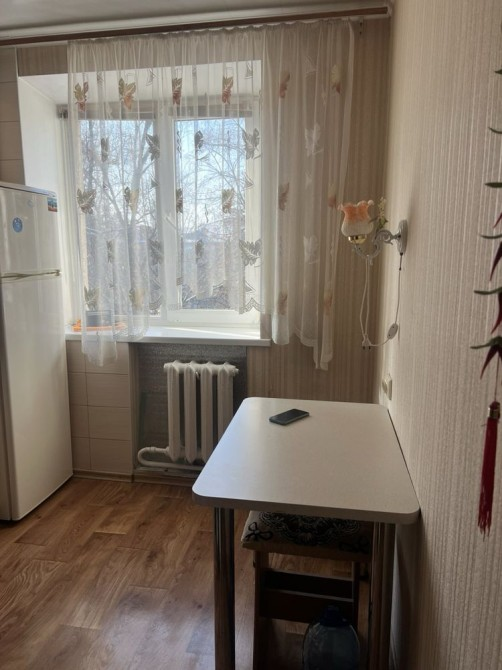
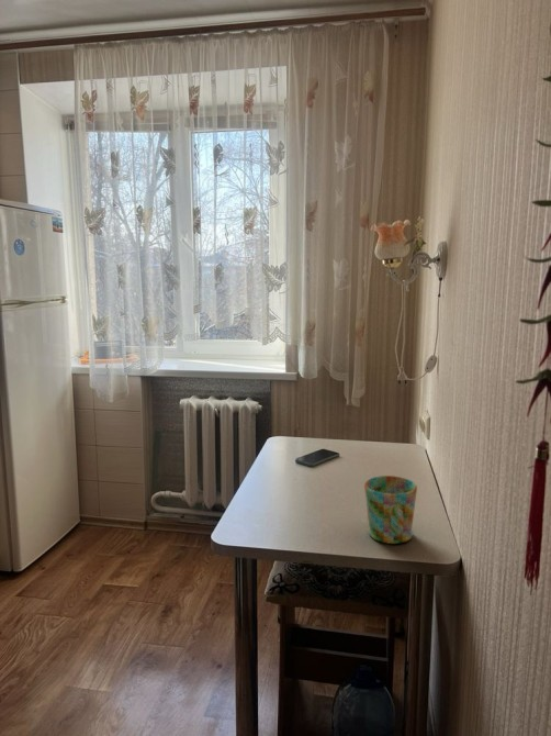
+ mug [363,475,418,545]
